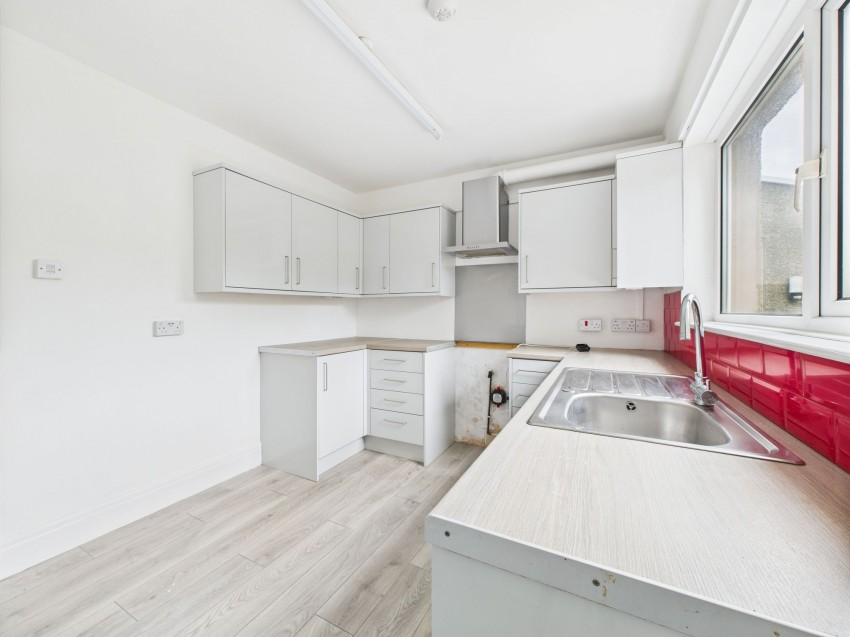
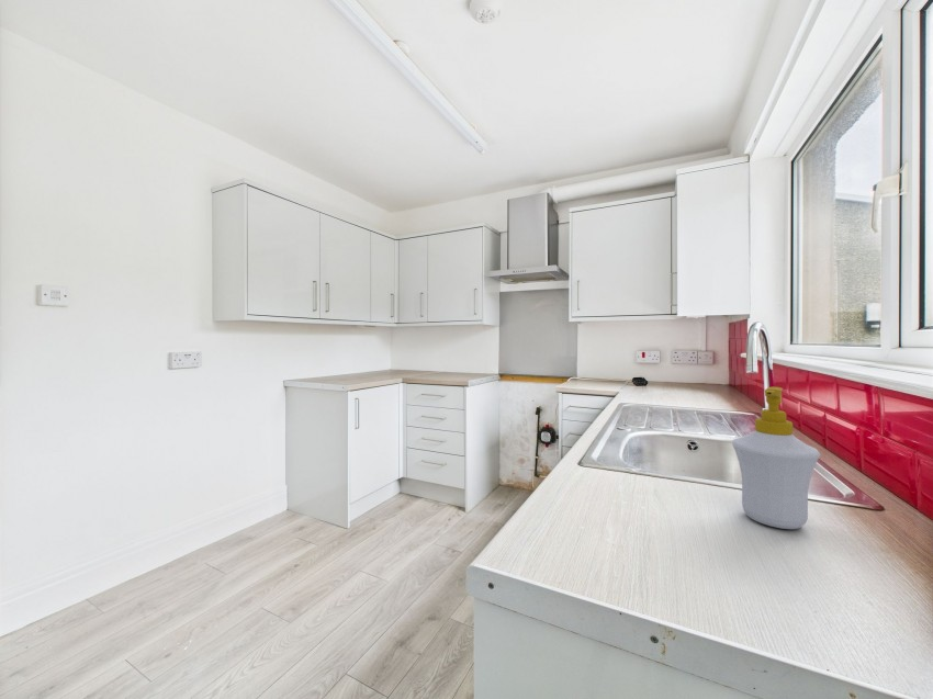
+ soap bottle [731,386,821,530]
